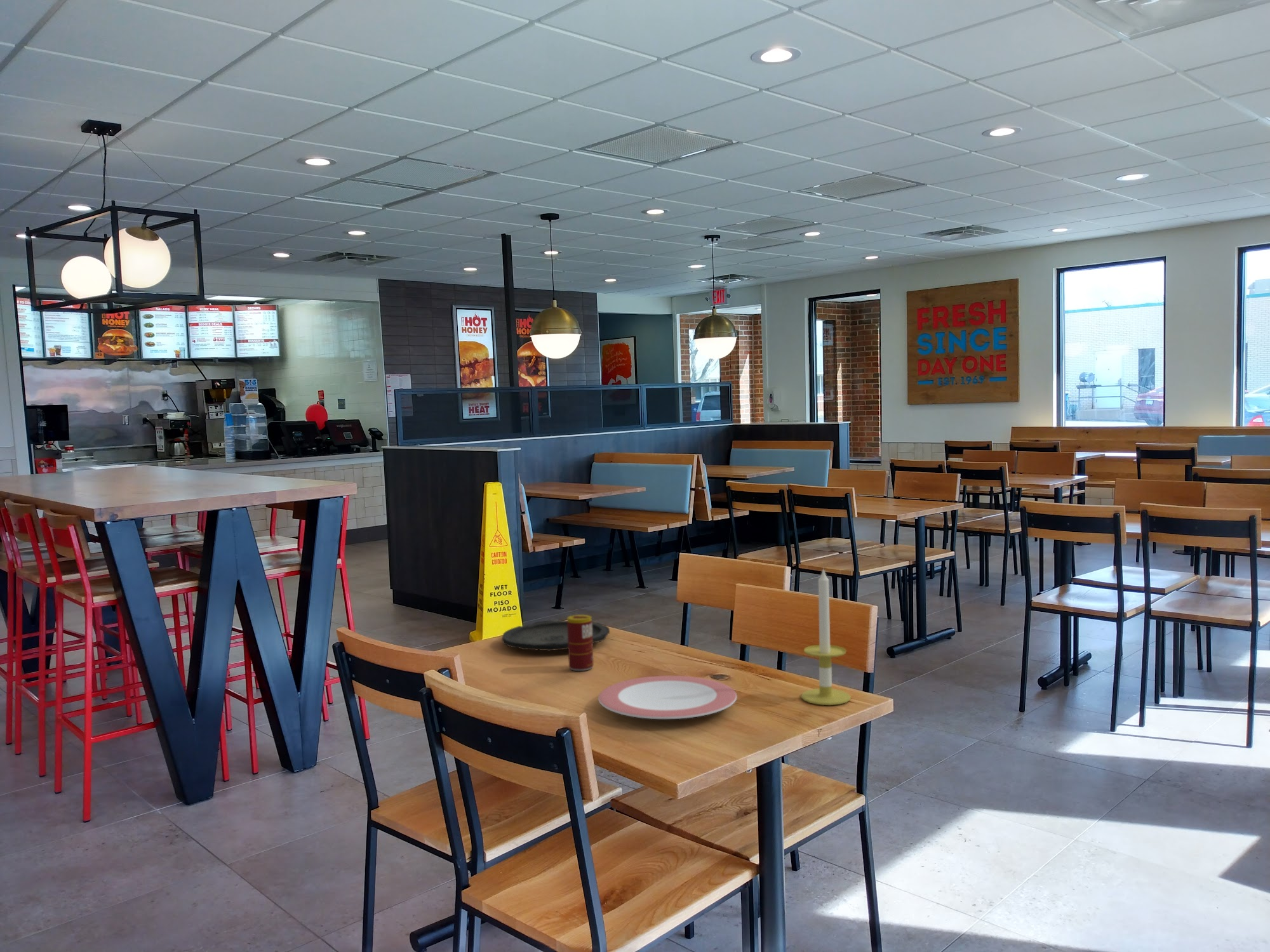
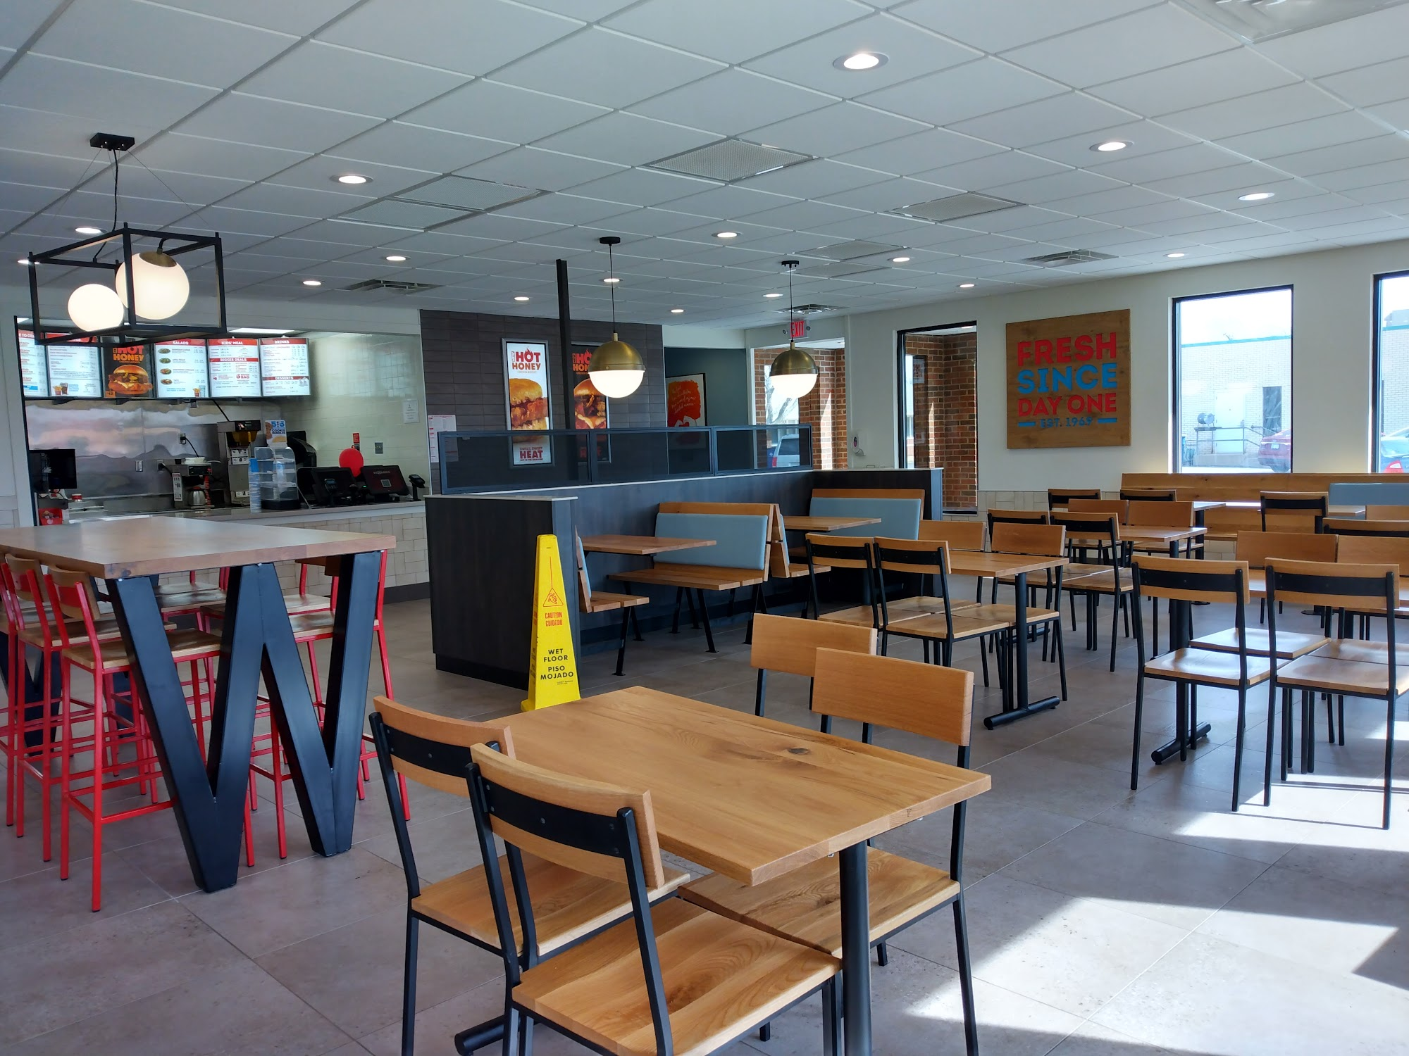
- candle [801,567,851,706]
- plate [502,619,610,651]
- beverage can [566,614,594,671]
- plate [598,675,737,720]
